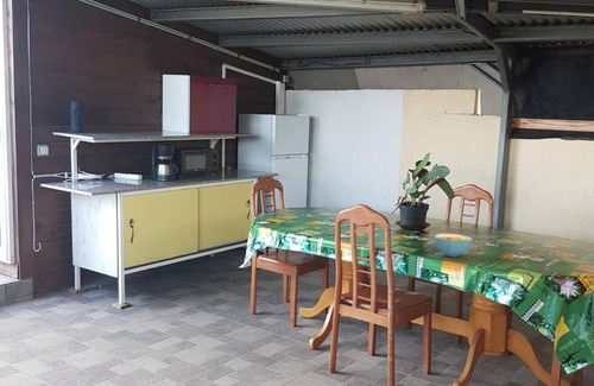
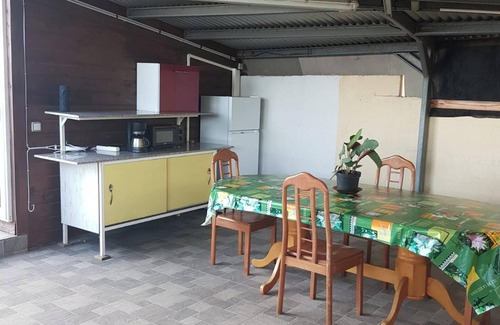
- cereal bowl [434,233,474,258]
